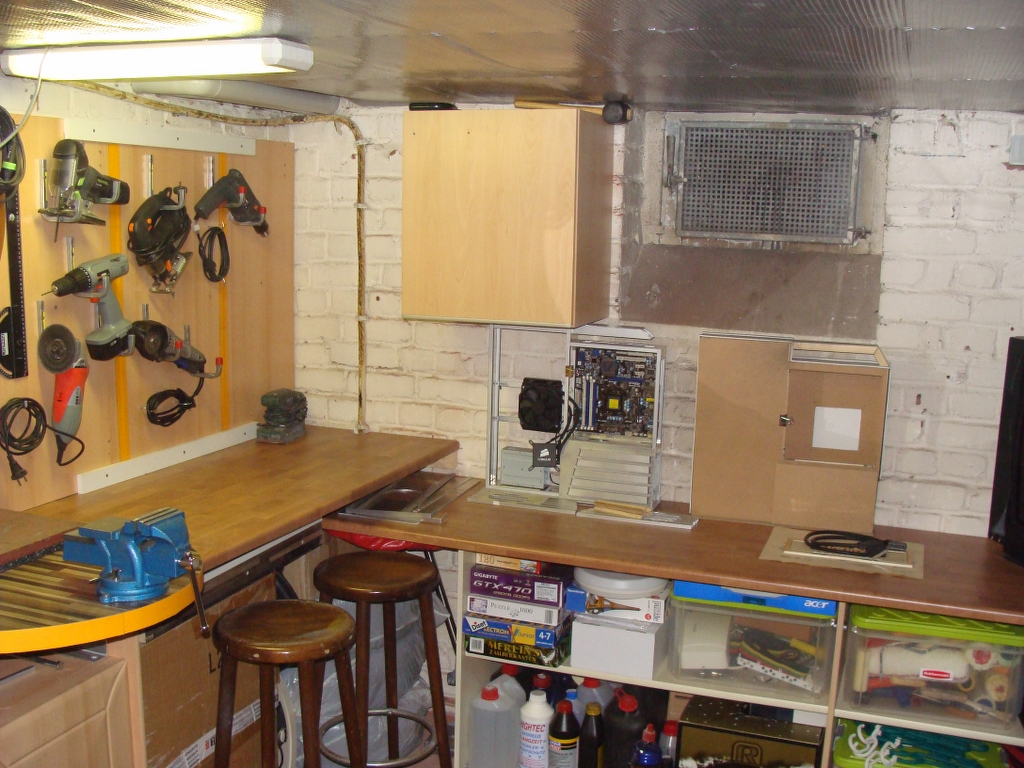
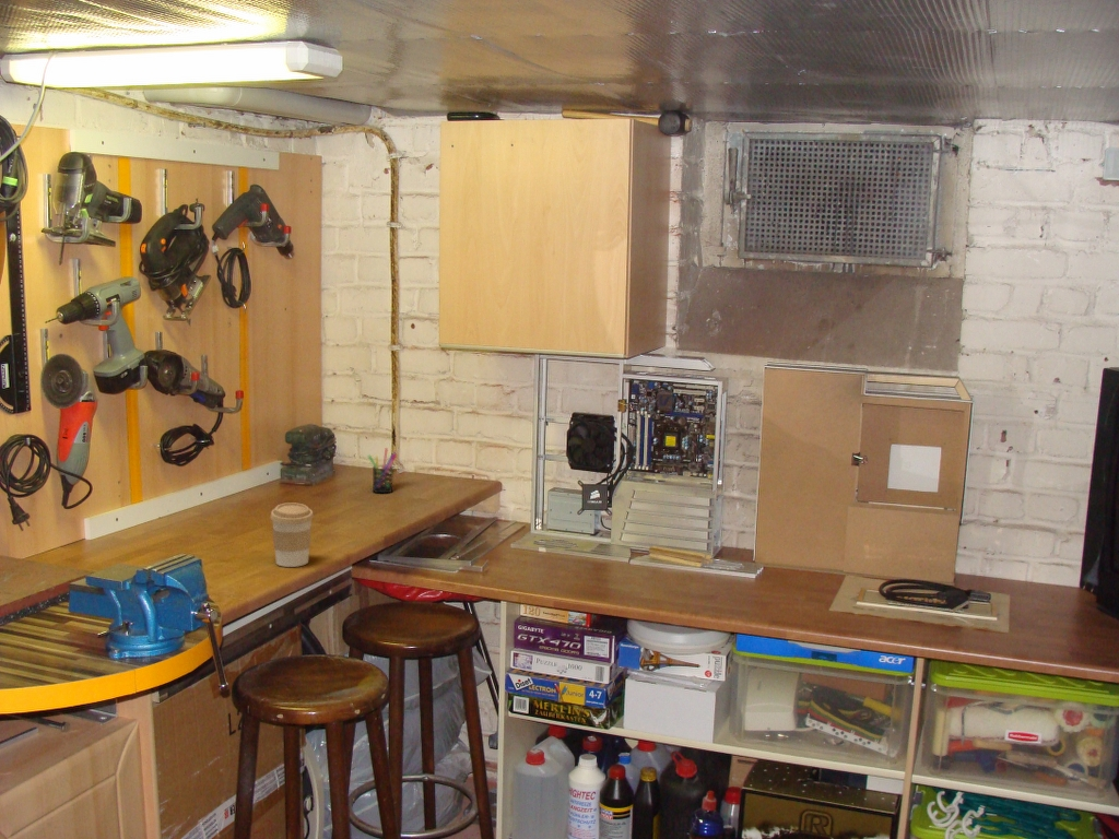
+ coffee cup [269,501,315,568]
+ pen holder [367,447,398,494]
